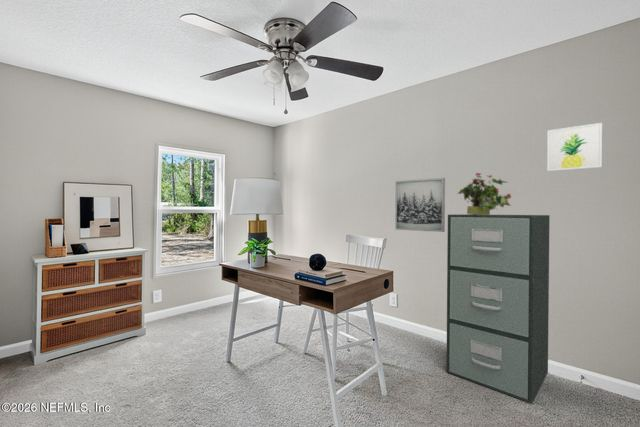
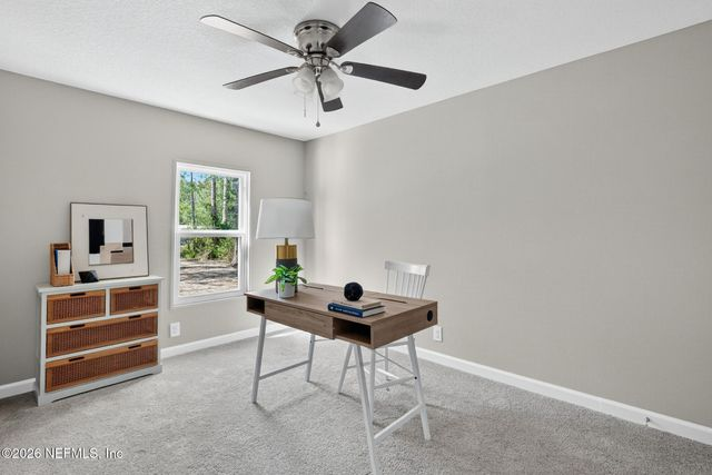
- wall art [394,177,446,233]
- potted plant [457,172,513,215]
- wall art [546,122,603,172]
- filing cabinet [445,214,551,404]
